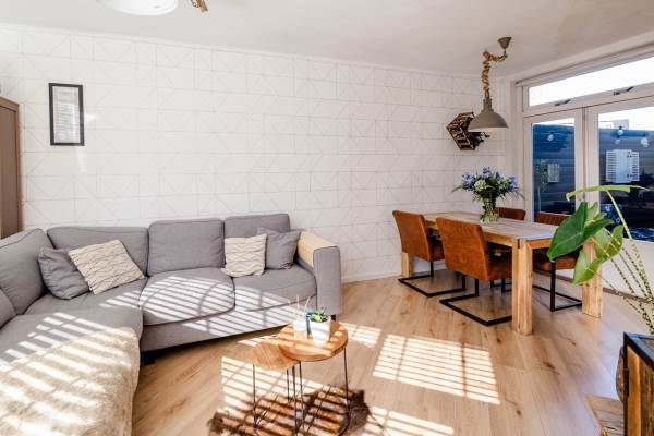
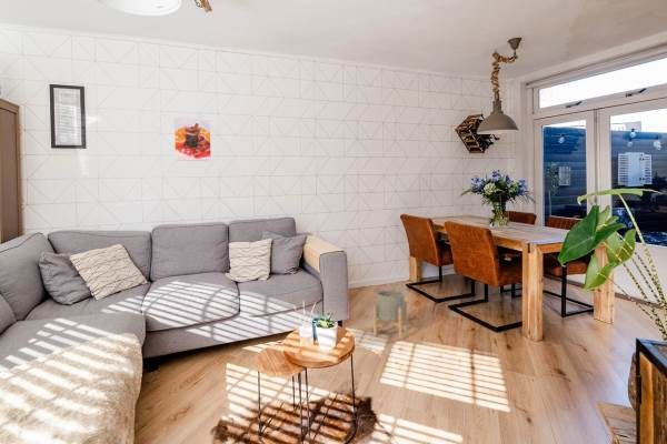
+ planter [372,290,408,340]
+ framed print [173,117,212,162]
